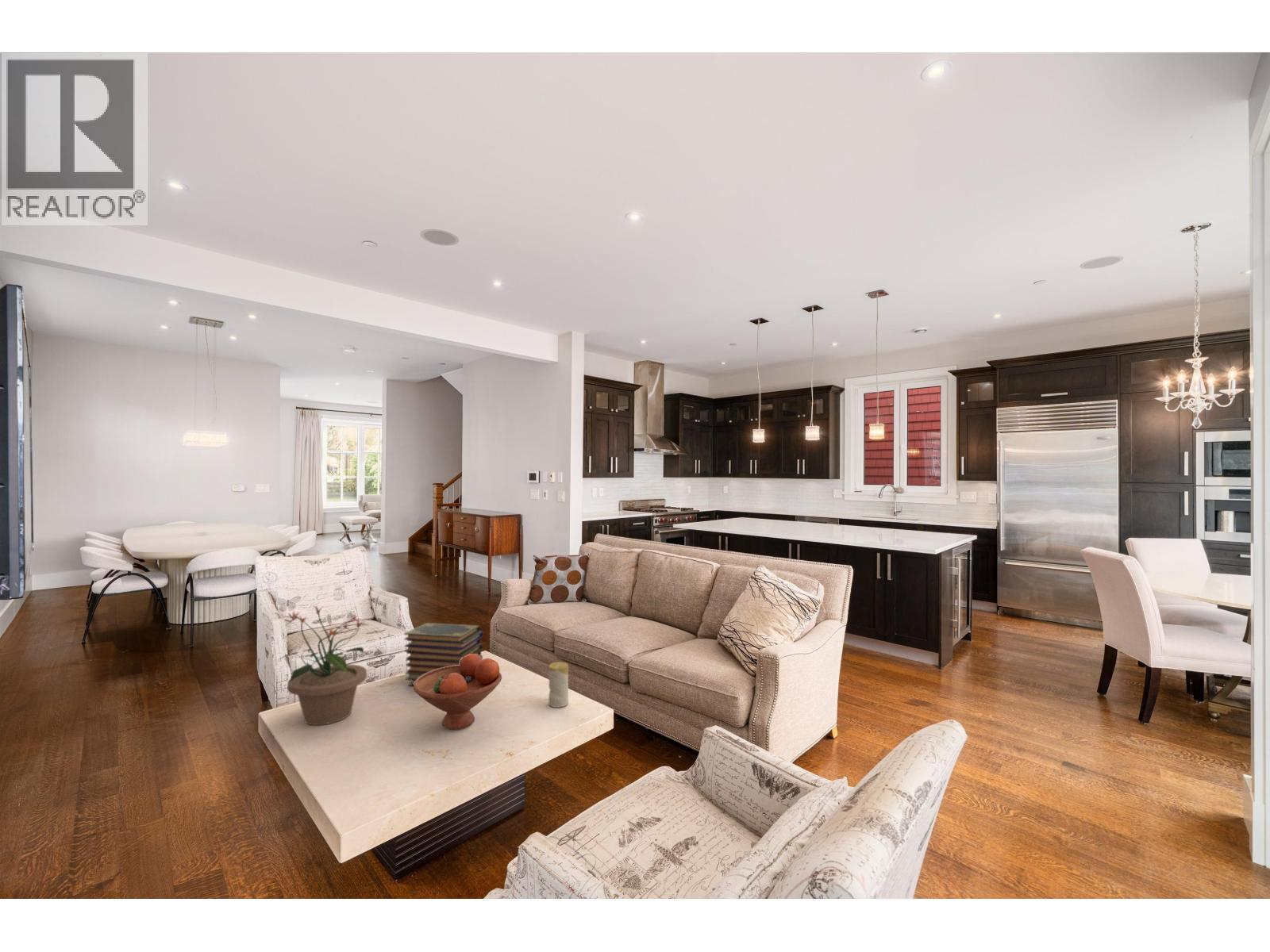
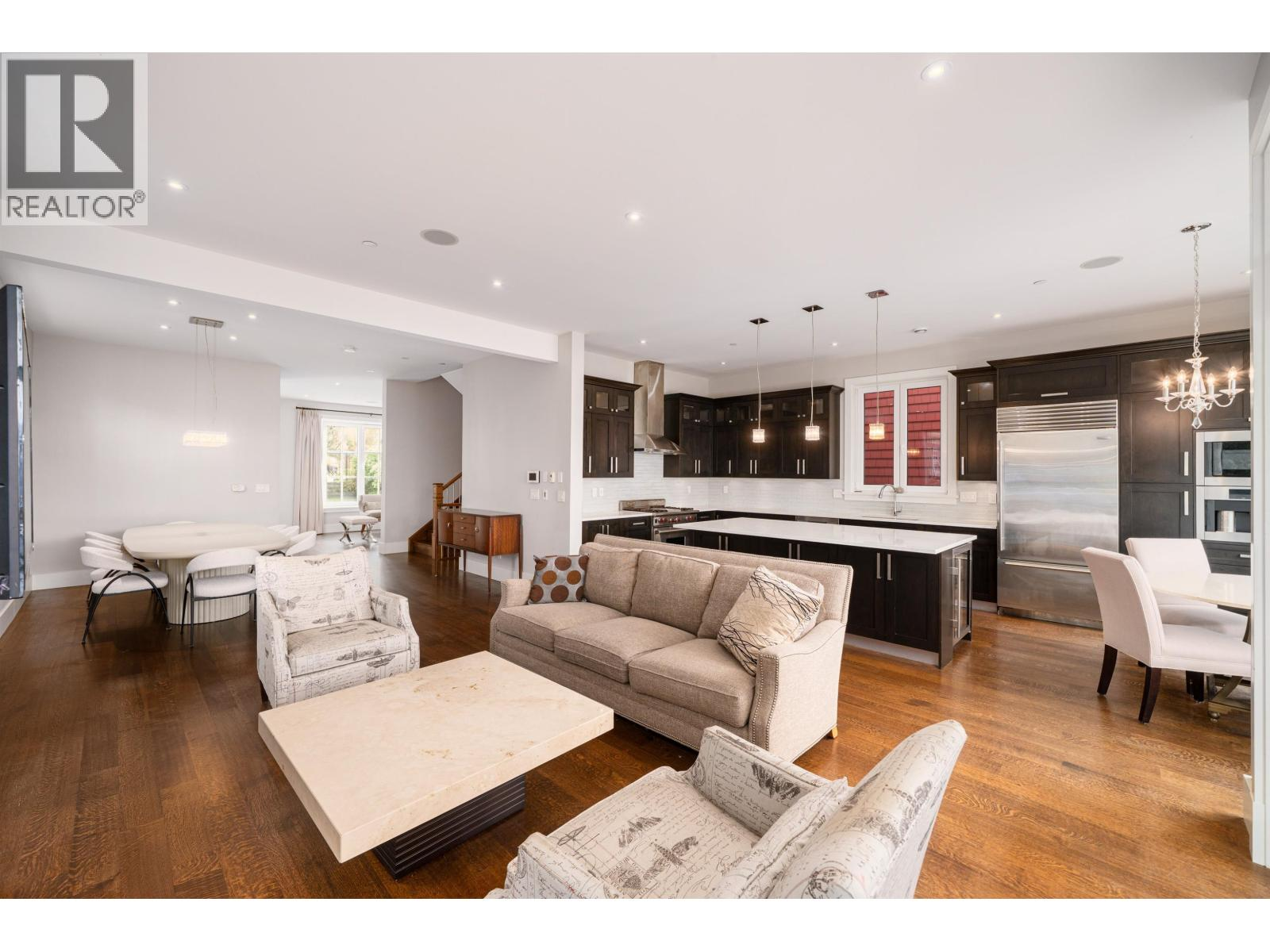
- candle [548,661,569,708]
- book stack [403,622,483,686]
- potted plant [278,605,368,726]
- fruit bowl [413,654,502,731]
